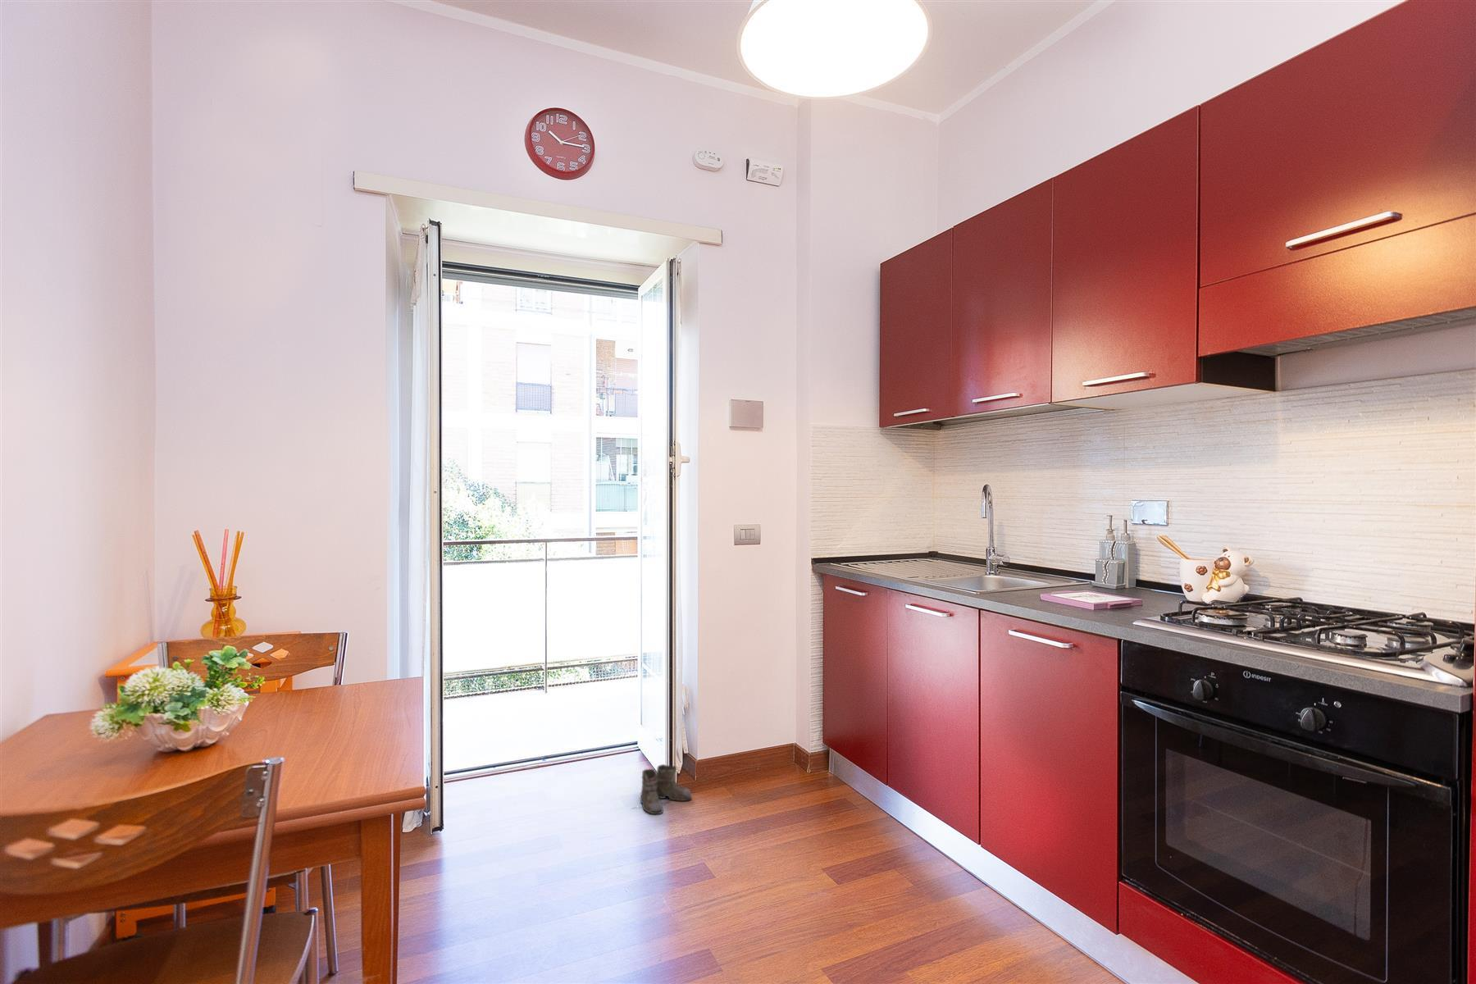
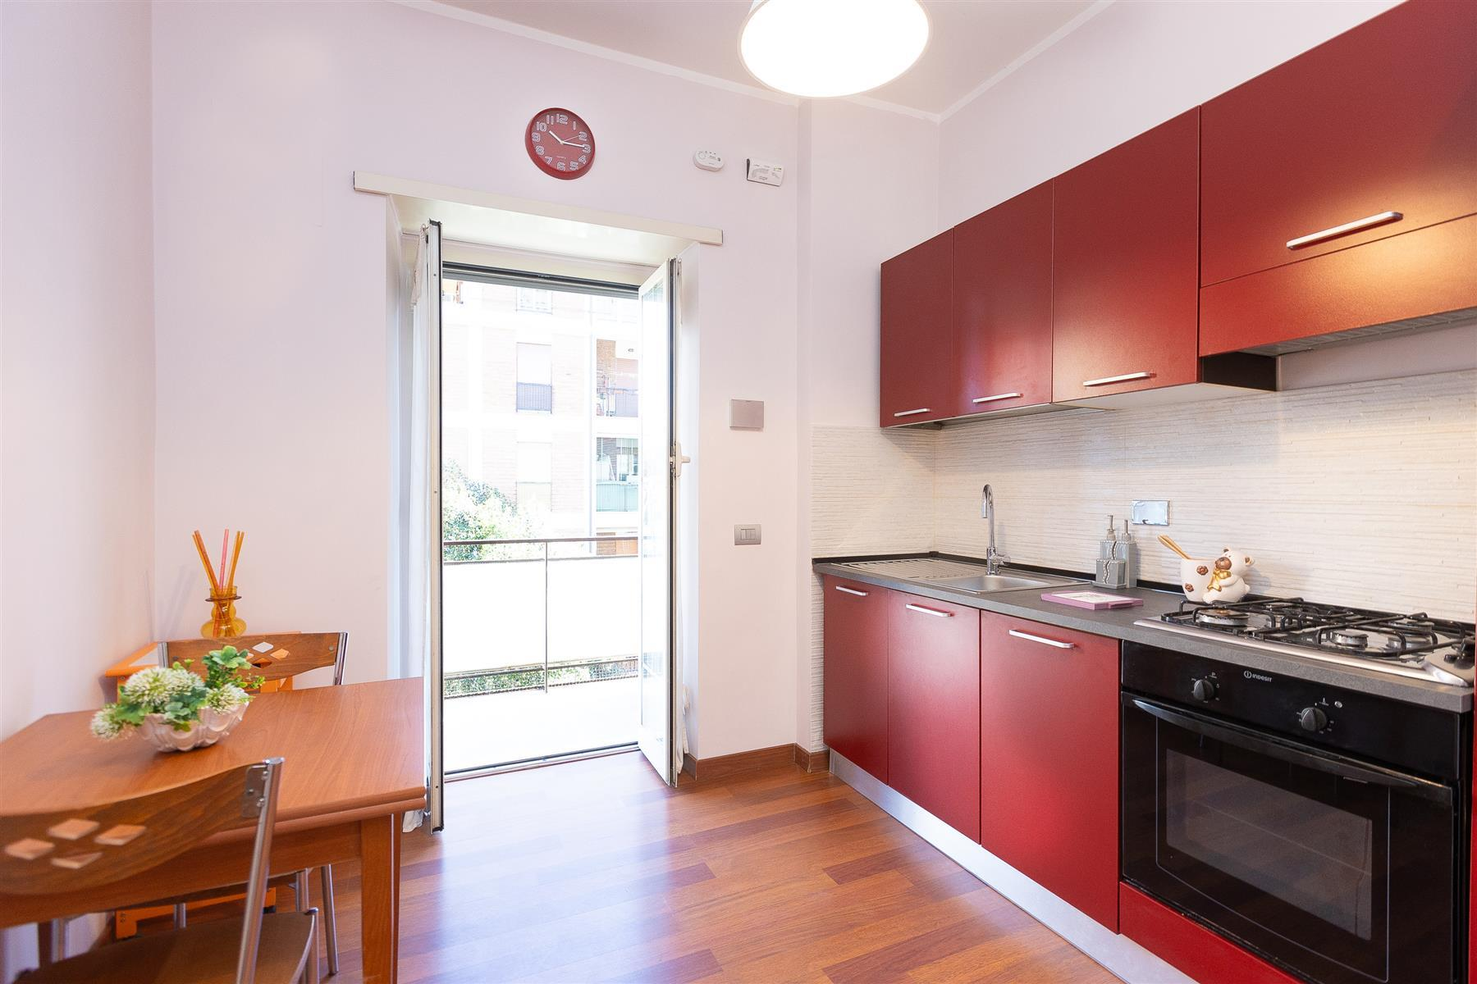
- boots [631,763,692,815]
